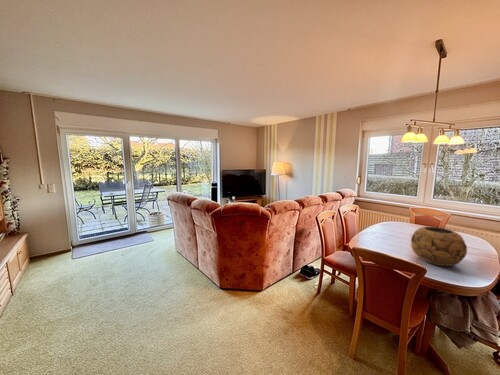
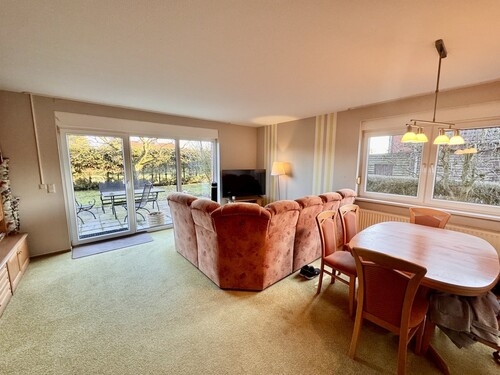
- decorative bowl [410,225,468,267]
